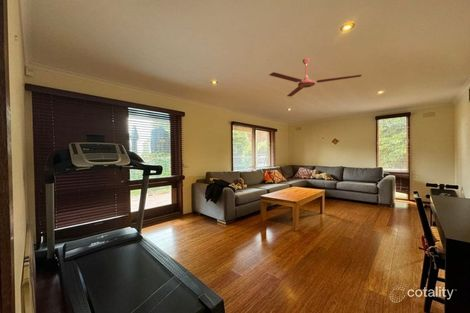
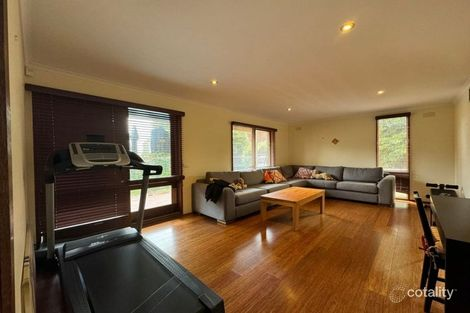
- ceiling fan [268,57,363,97]
